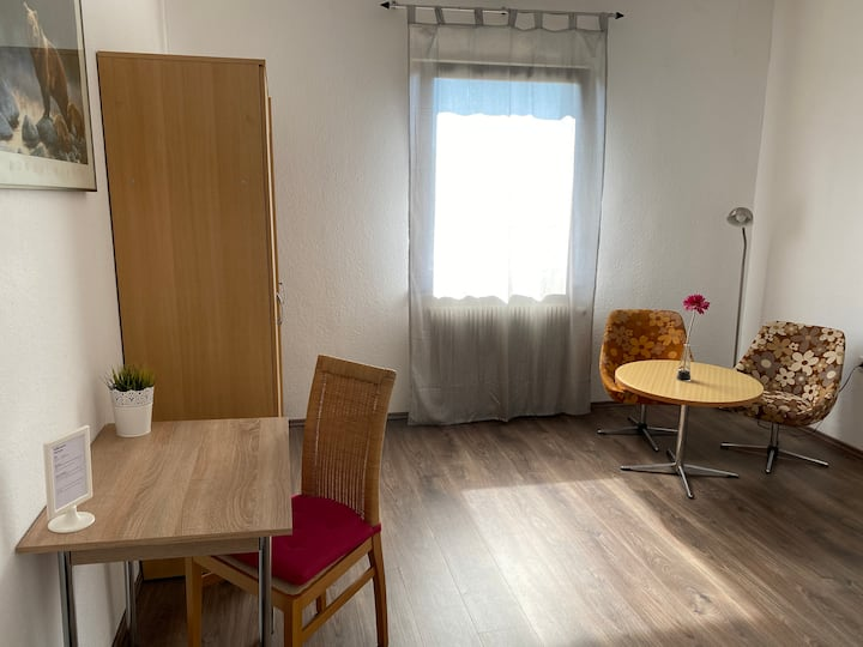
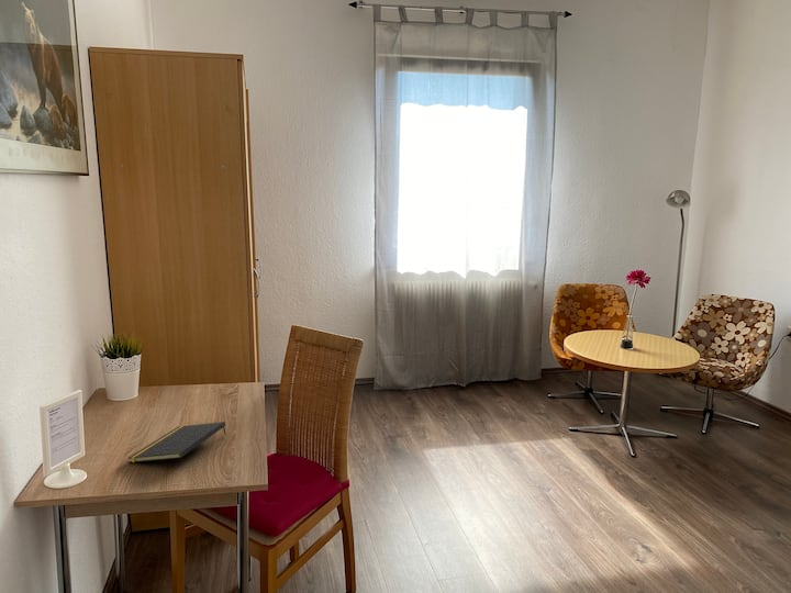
+ notepad [126,421,227,463]
